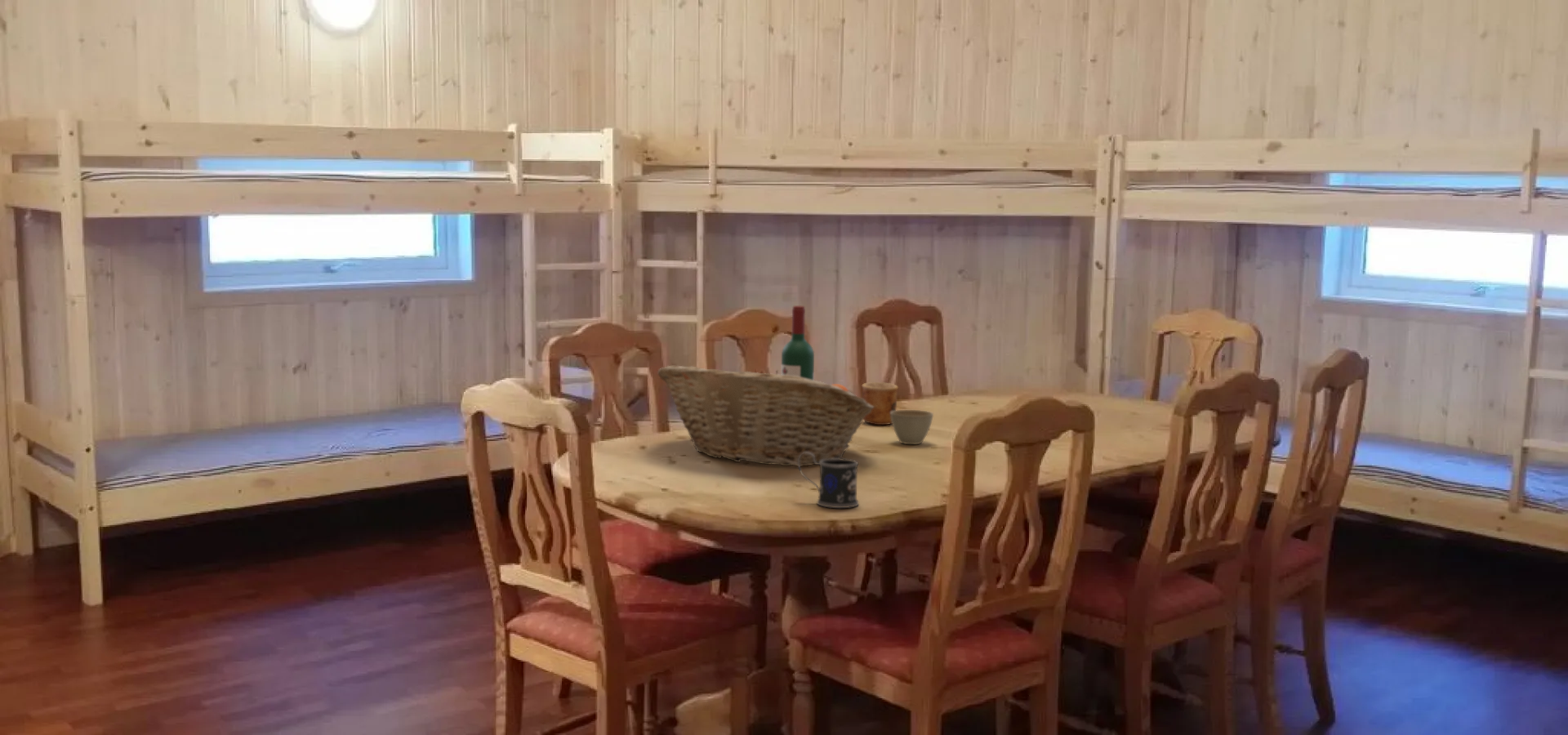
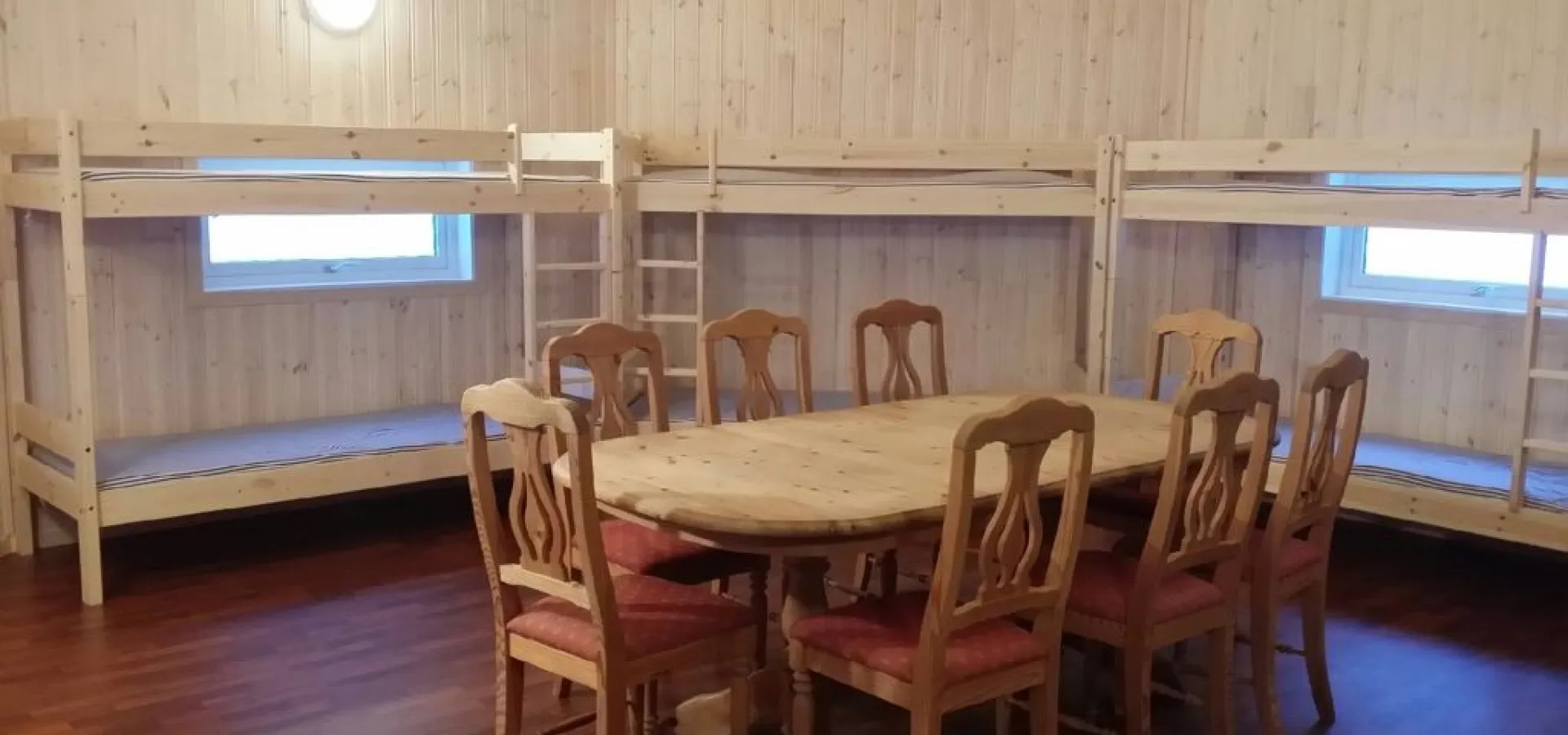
- cup [861,381,899,425]
- mug [797,452,860,509]
- fruit basket [657,364,874,467]
- wine bottle [781,305,815,381]
- flower pot [890,409,934,445]
